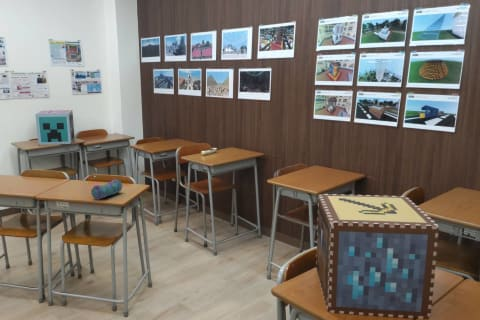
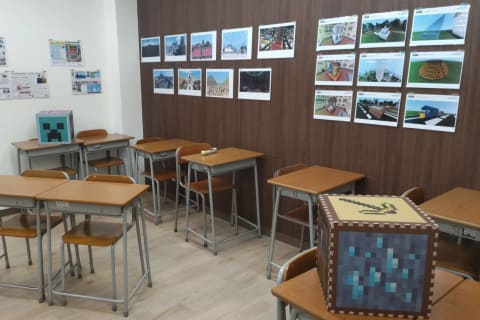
- pencil case [90,178,123,201]
